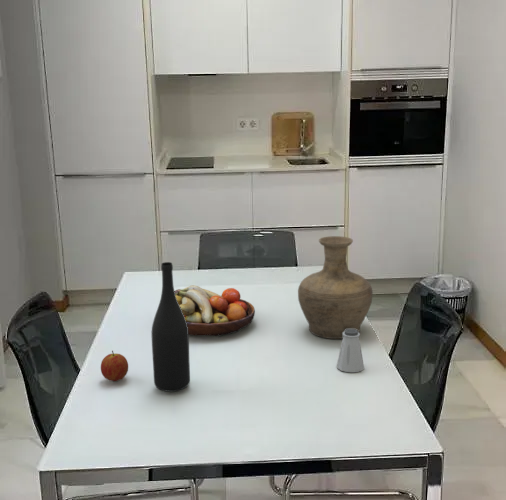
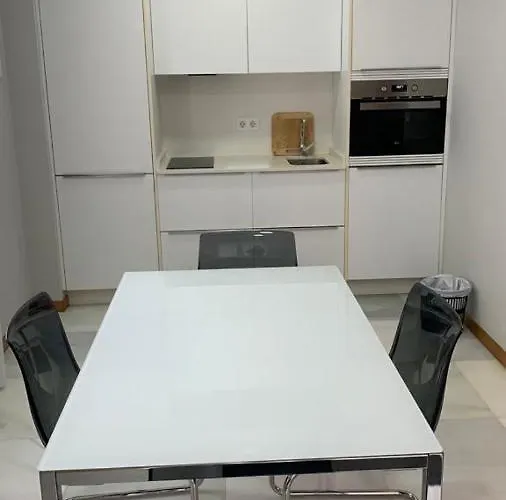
- fruit bowl [174,284,256,337]
- vase [297,235,374,340]
- wine bottle [150,261,191,393]
- fruit [100,350,129,383]
- saltshaker [336,329,365,373]
